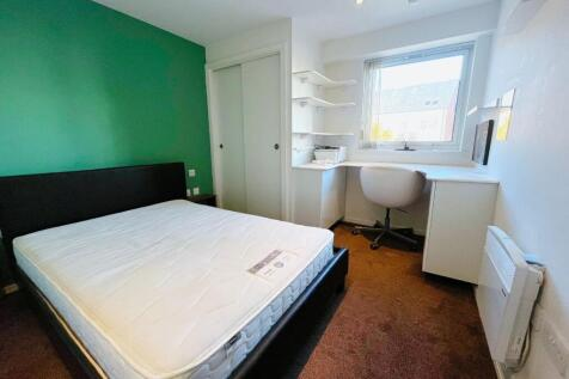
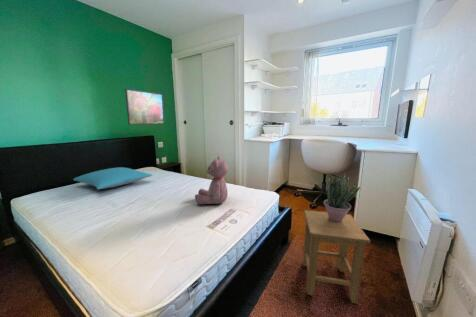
+ potted plant [323,172,361,223]
+ stool [302,209,371,304]
+ pillow [72,166,154,190]
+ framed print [124,88,165,126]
+ teddy bear [194,155,229,205]
